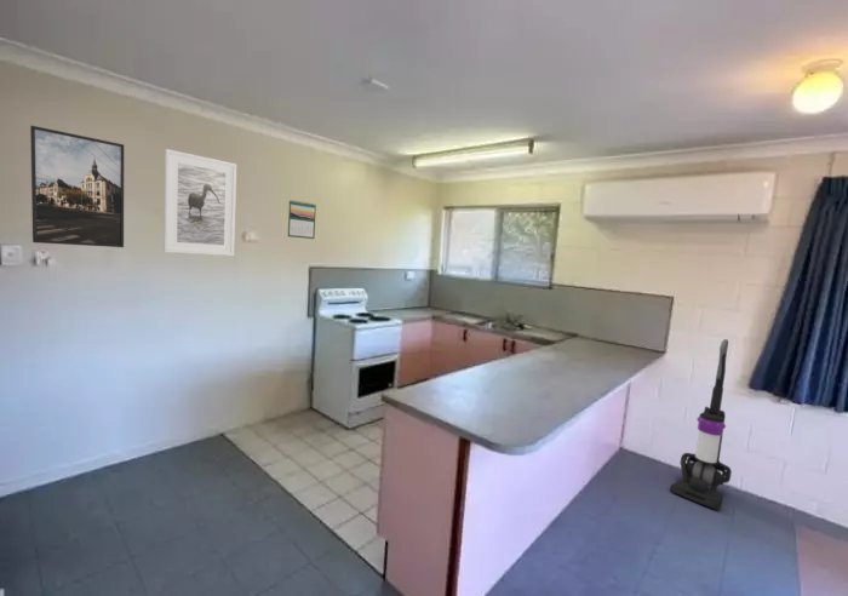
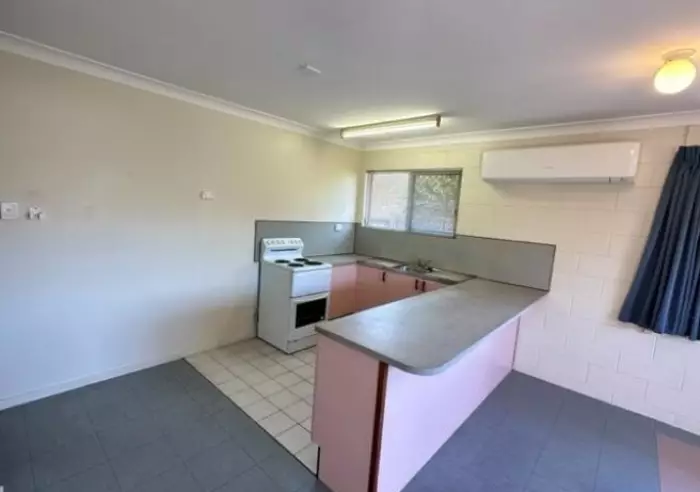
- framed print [29,125,125,248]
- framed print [162,148,237,257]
- calendar [287,199,317,240]
- vacuum cleaner [669,338,733,511]
